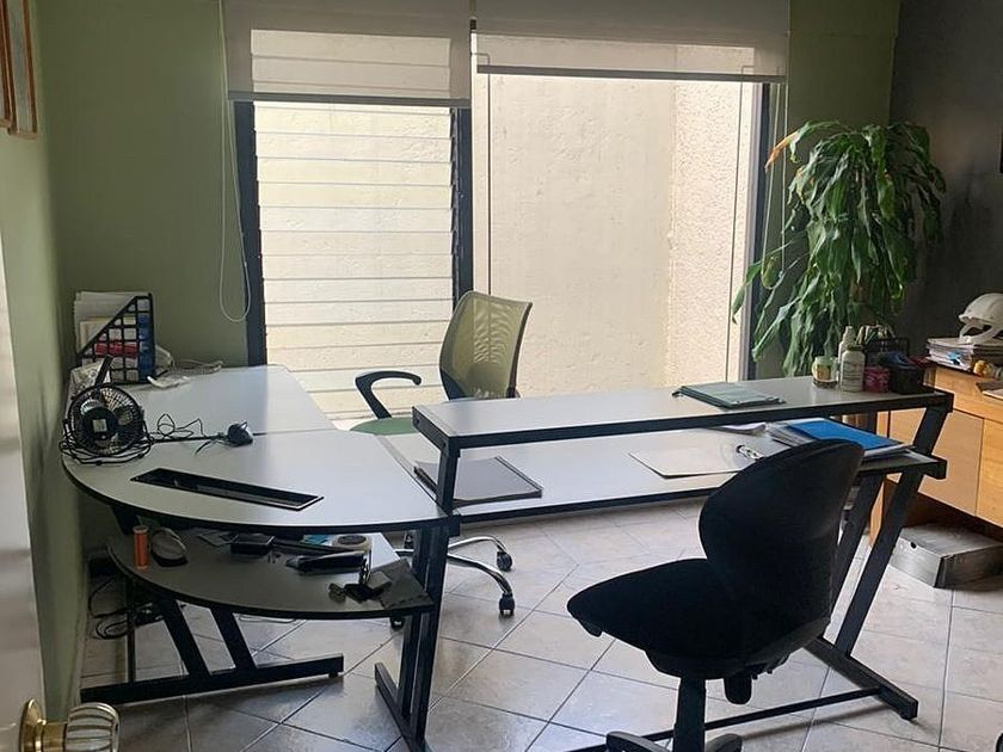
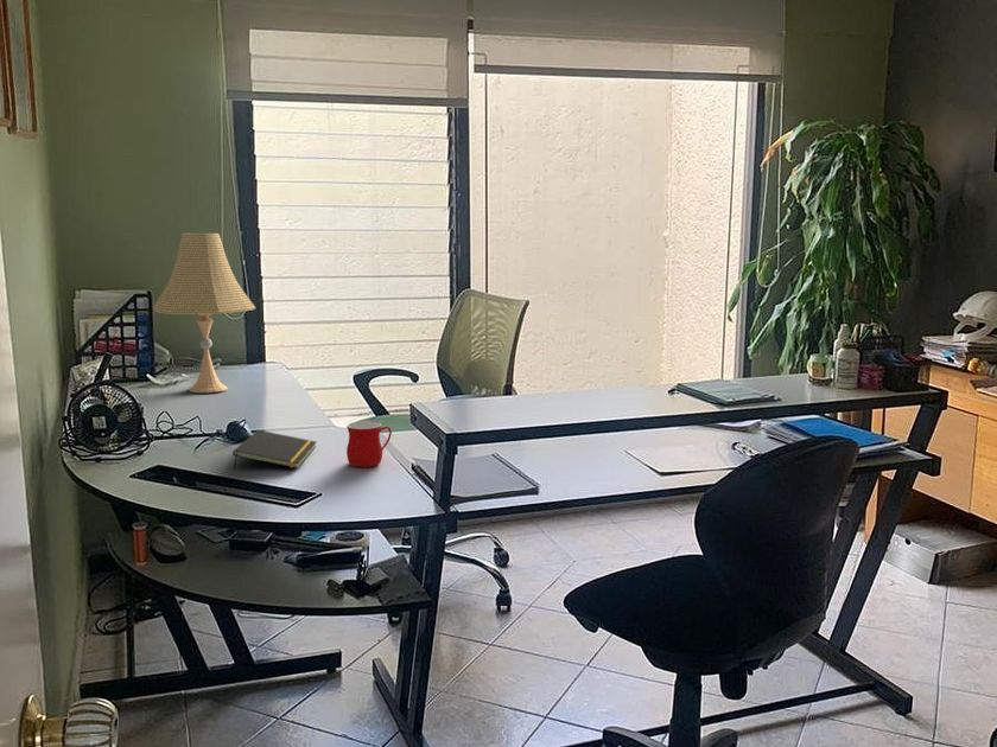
+ mug [345,420,393,468]
+ desk lamp [152,232,256,394]
+ notepad [231,429,318,470]
